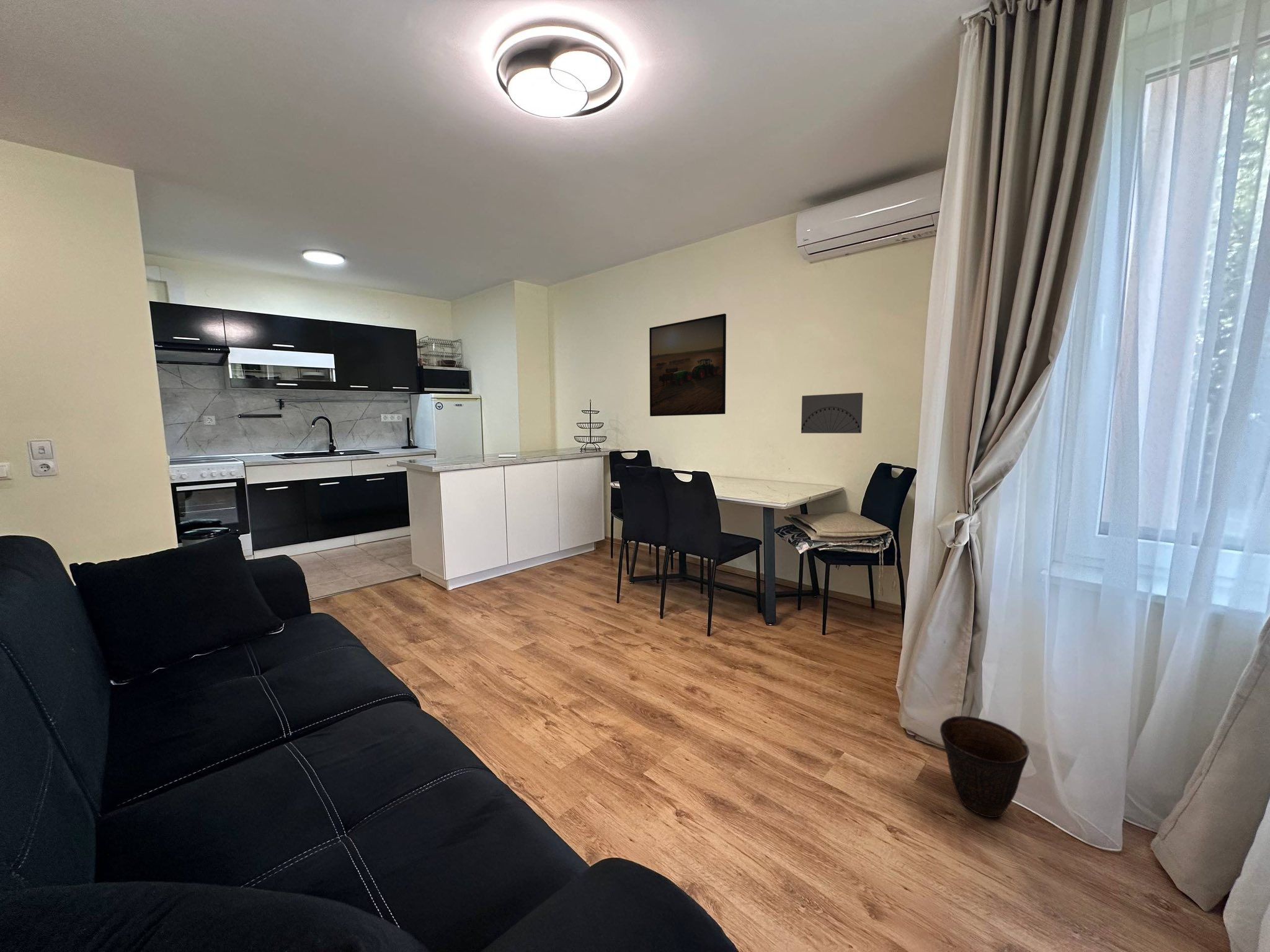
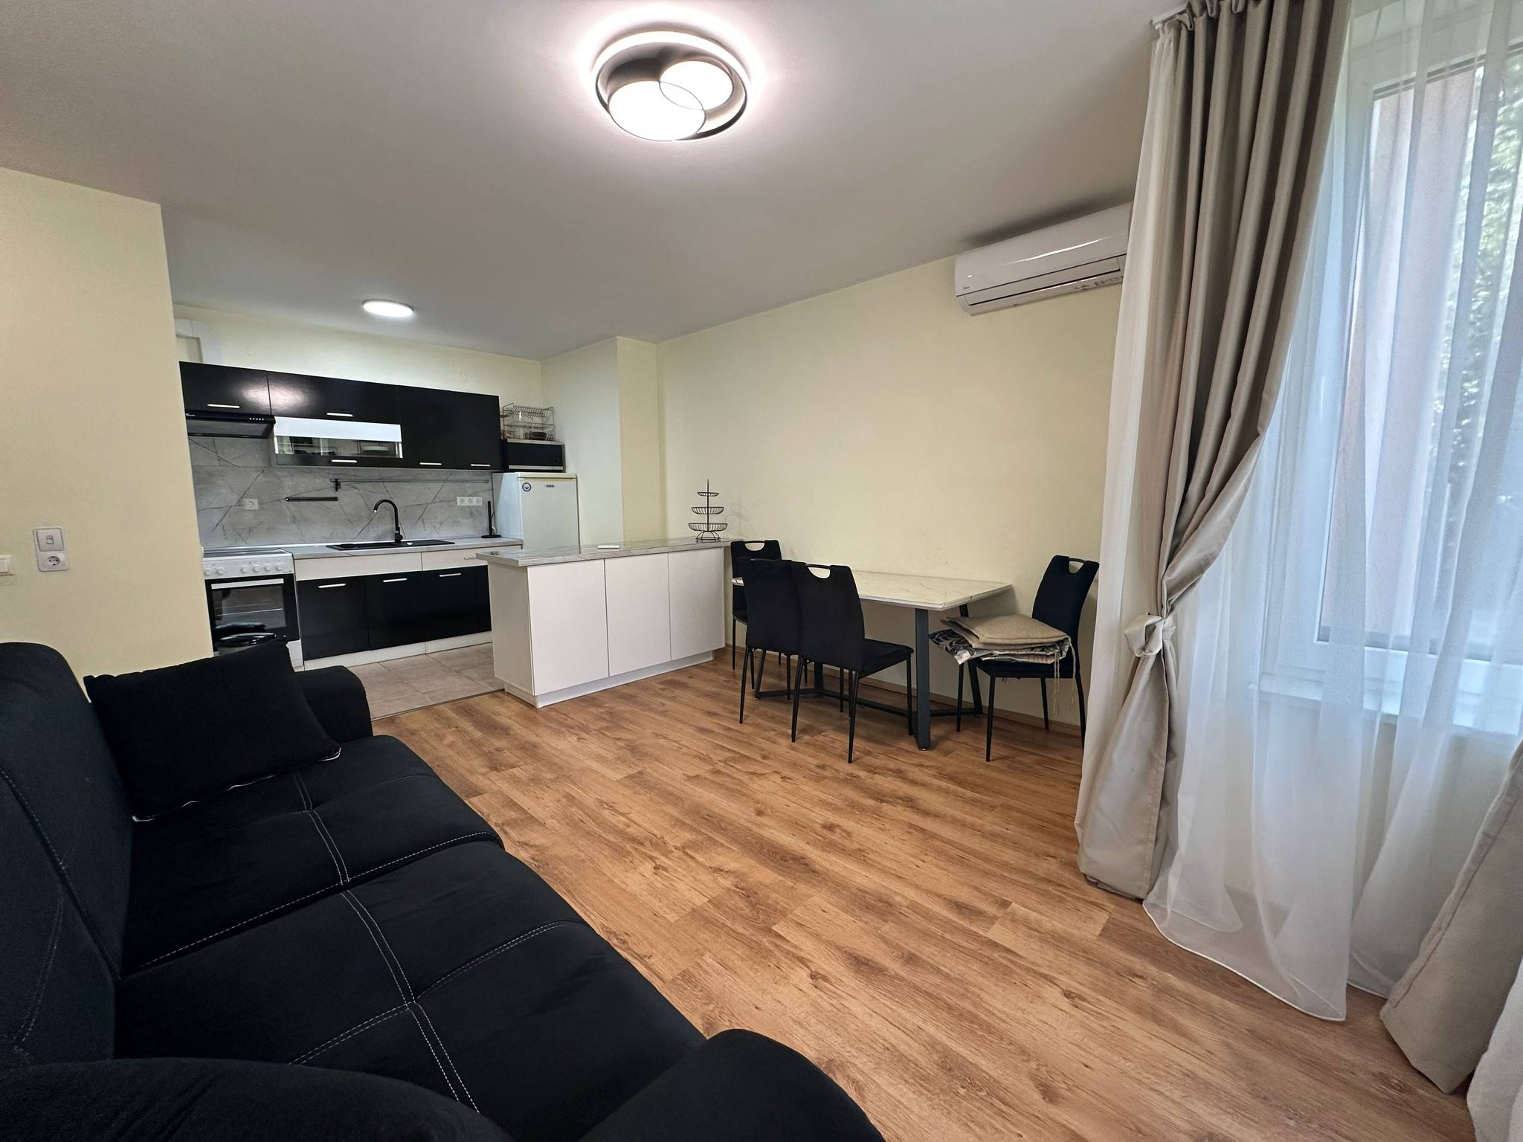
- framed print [649,313,727,417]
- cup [939,715,1030,818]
- wall art [801,392,863,434]
